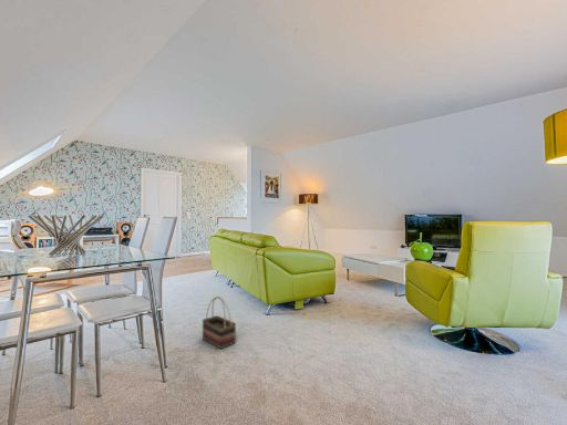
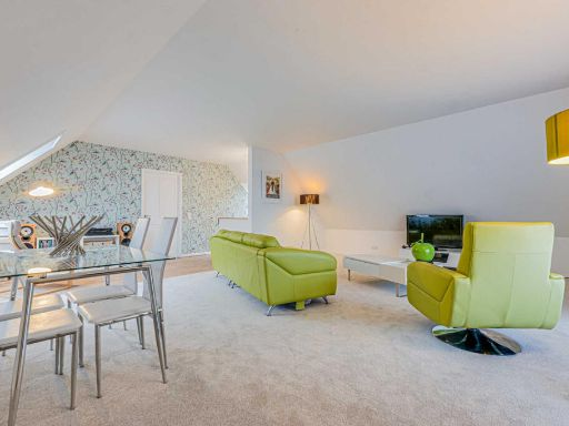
- basket [202,296,237,350]
